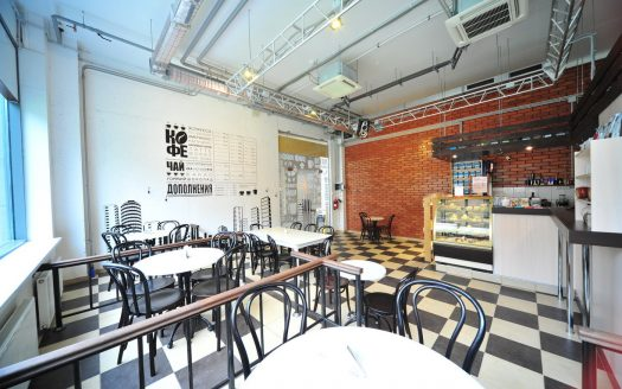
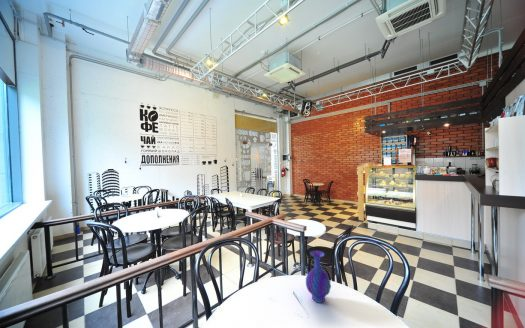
+ vase [305,250,332,304]
